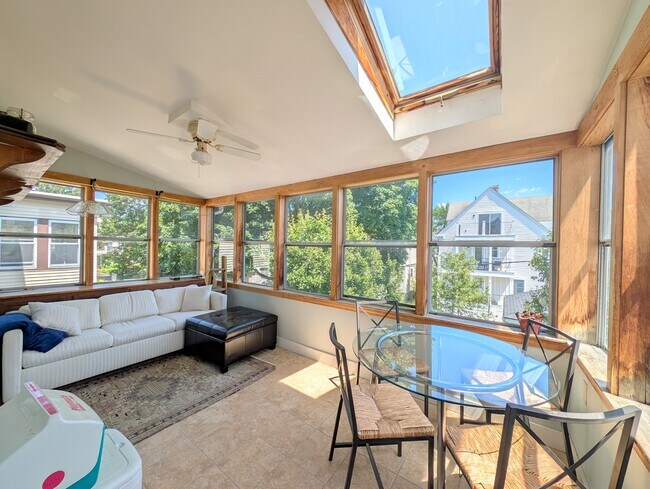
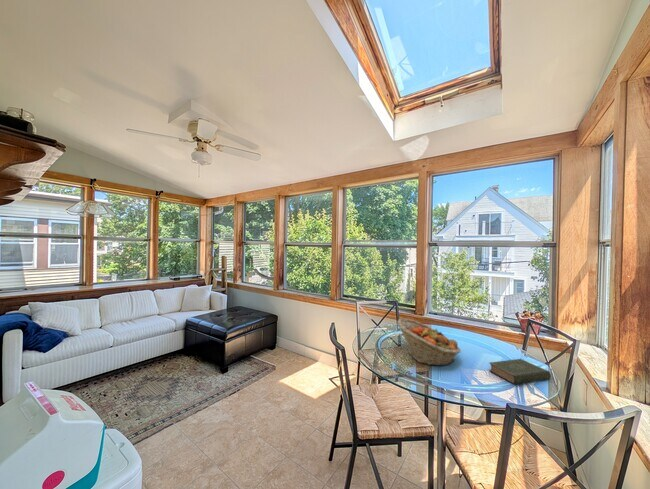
+ book [488,358,552,385]
+ fruit basket [396,318,462,367]
